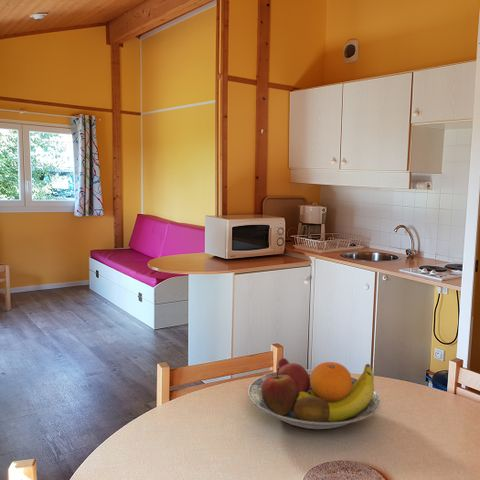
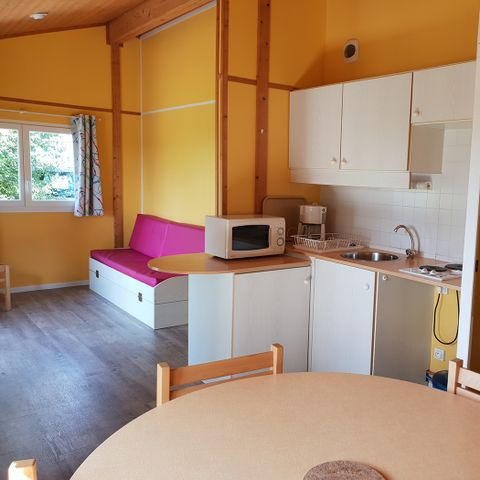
- fruit bowl [247,357,382,430]
